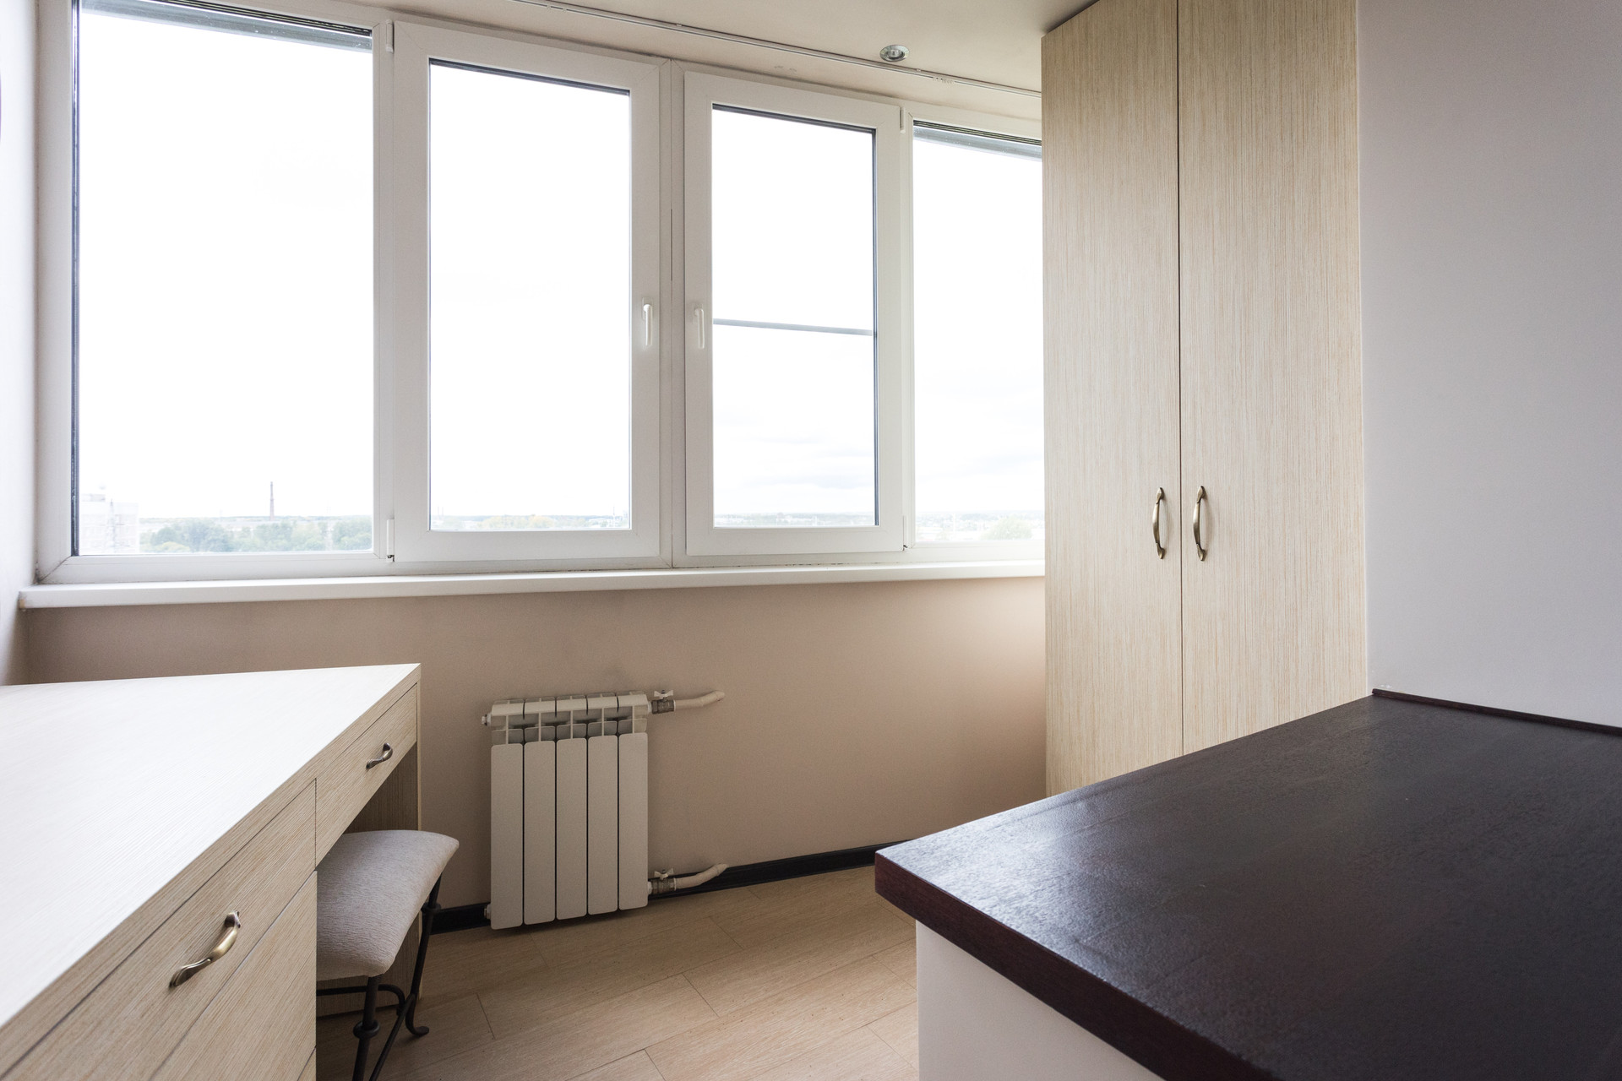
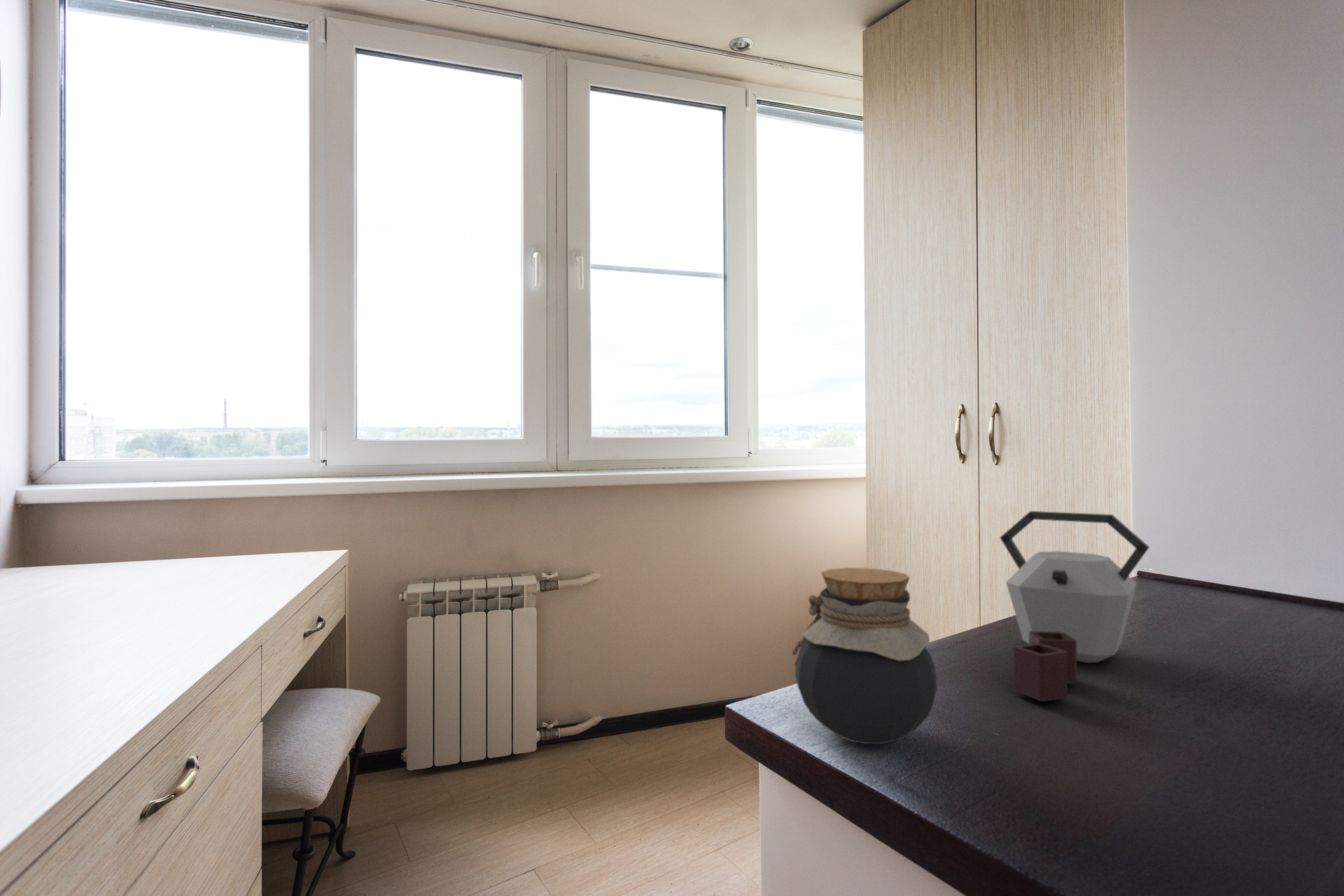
+ jar [792,567,938,745]
+ kettle [999,510,1150,702]
